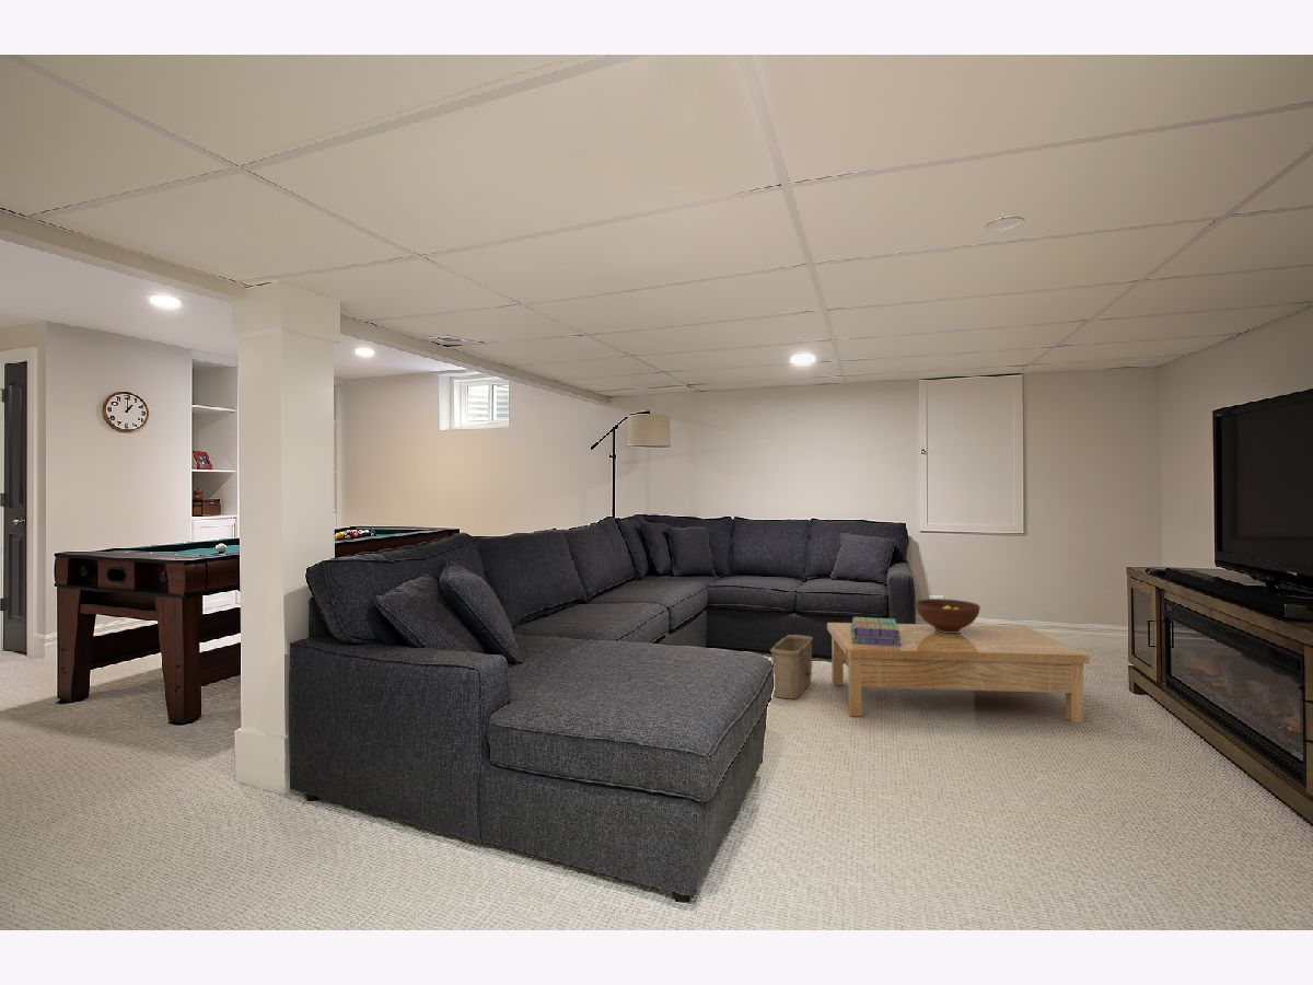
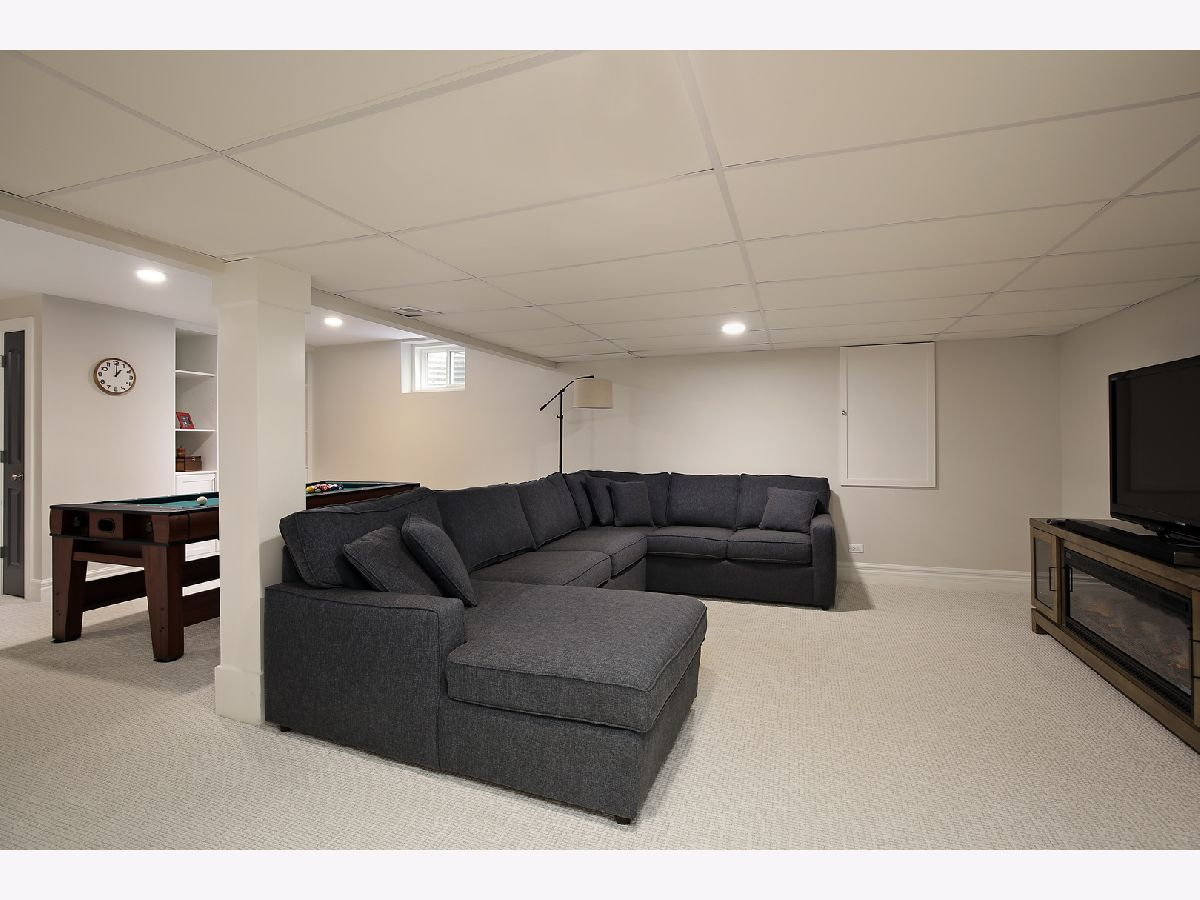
- recessed light [985,212,1025,235]
- fruit bowl [915,598,981,633]
- stack of books [850,616,902,646]
- coffee table [826,622,1091,723]
- basket [769,634,814,700]
